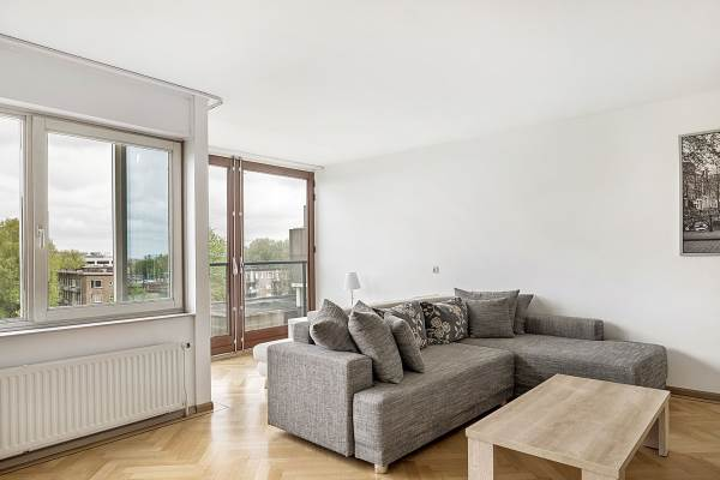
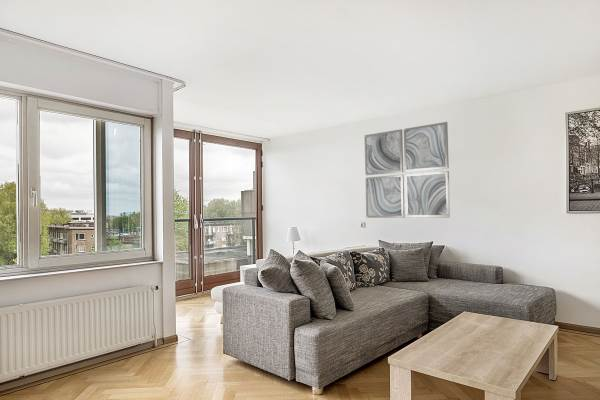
+ wall art [363,121,451,219]
